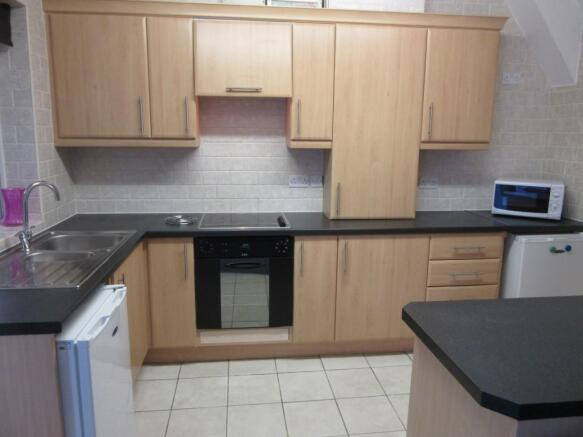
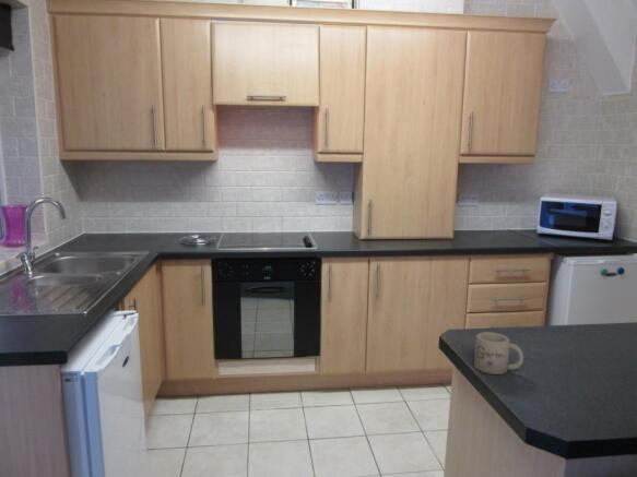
+ mug [473,331,524,375]
